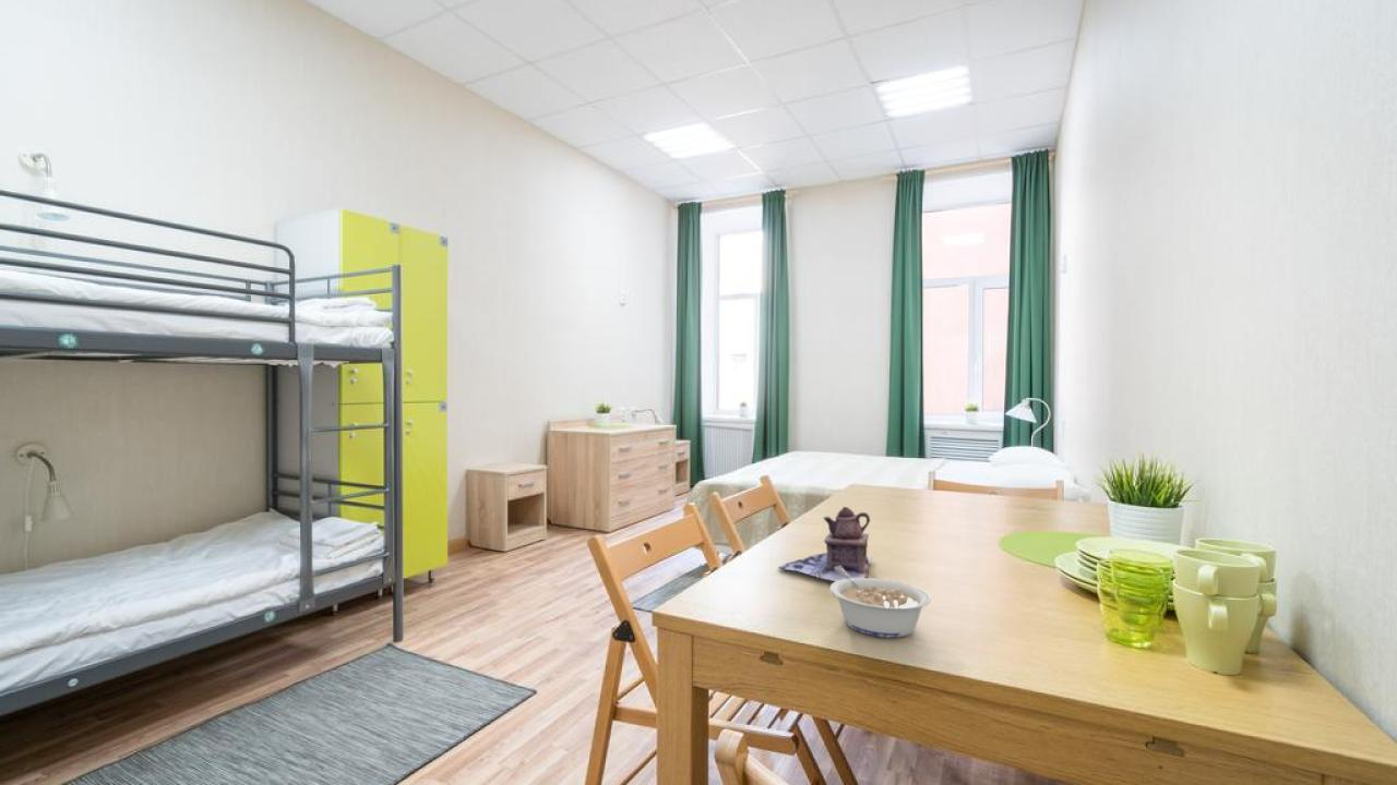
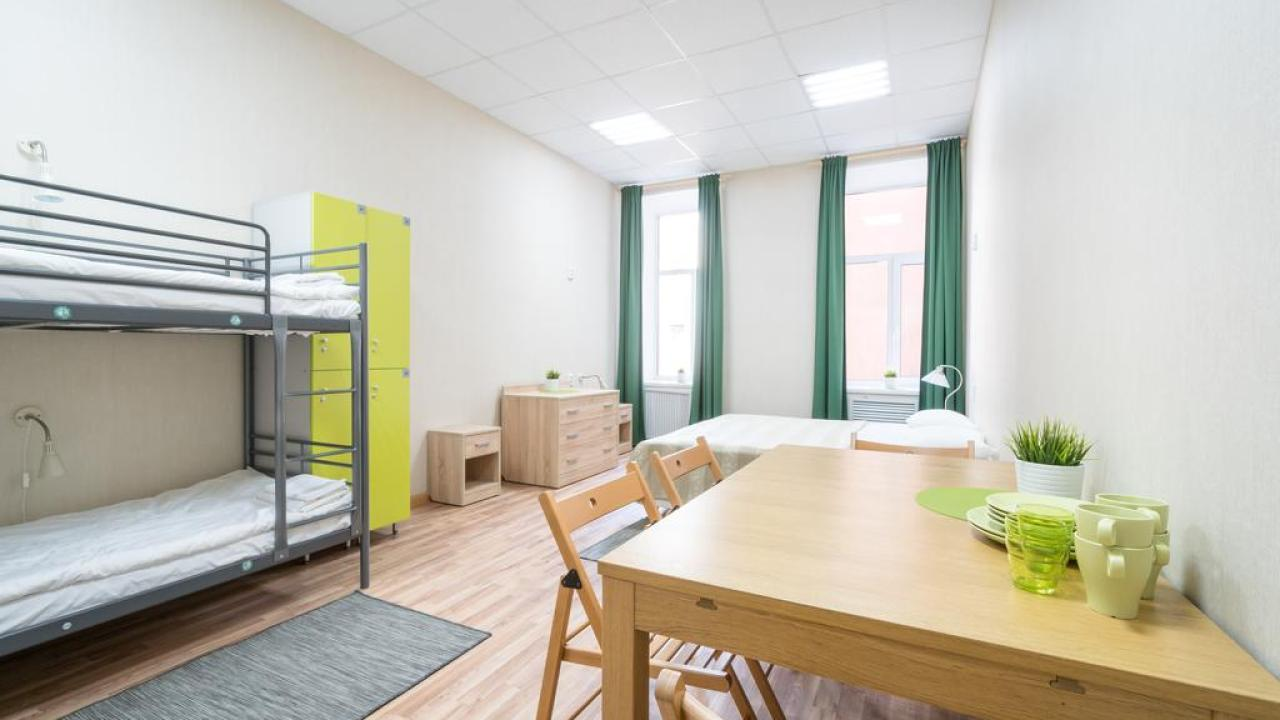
- legume [828,566,932,639]
- teapot [777,506,873,582]
